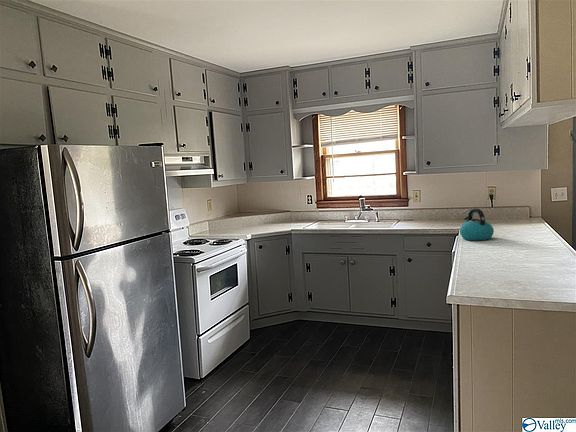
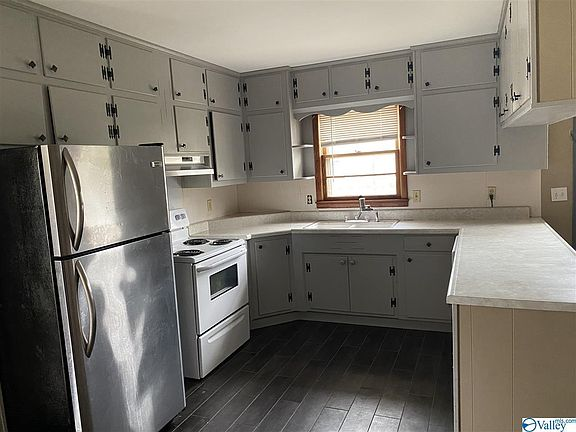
- kettle [459,208,495,241]
